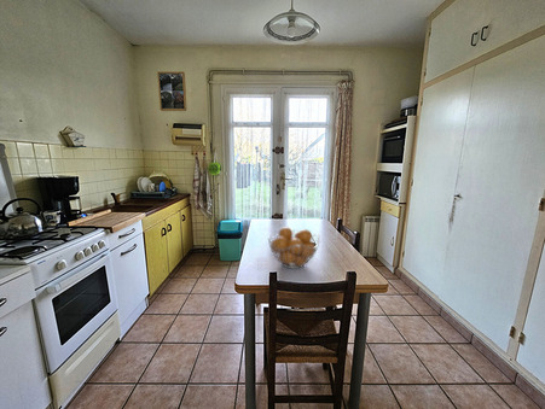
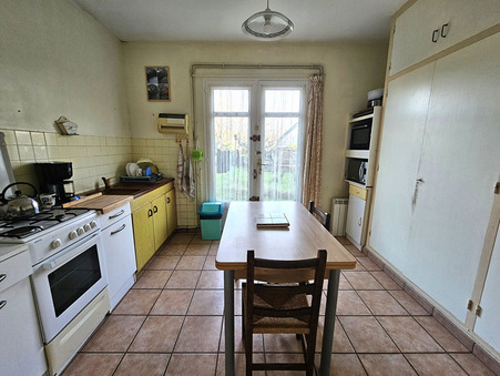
- fruit basket [267,226,321,270]
